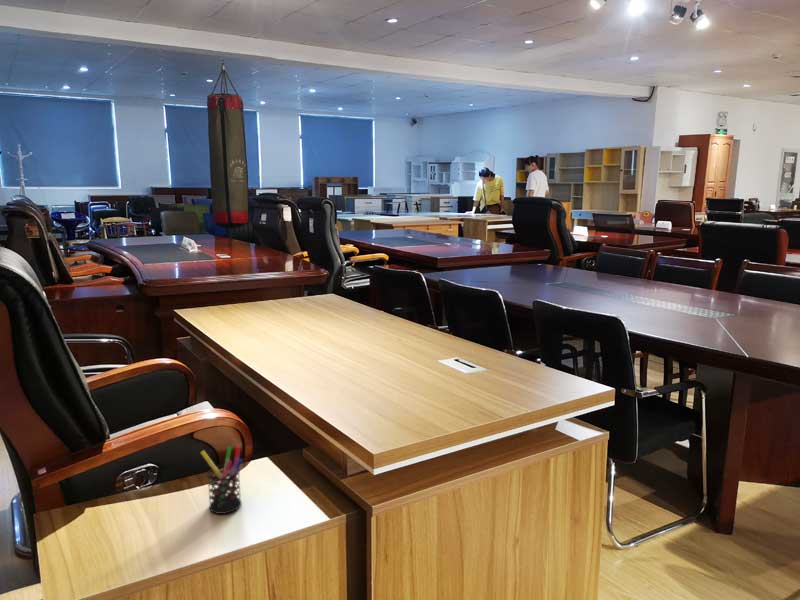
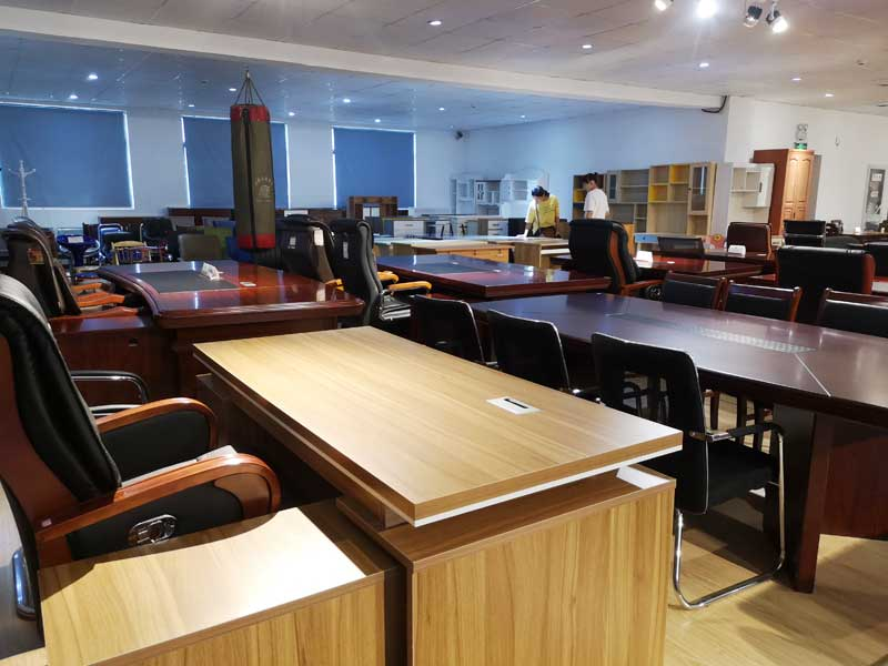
- pen holder [200,444,244,515]
